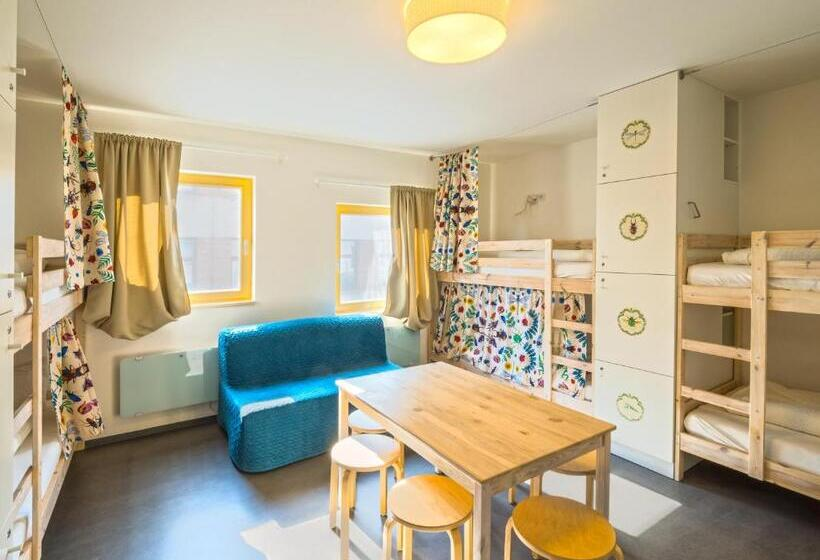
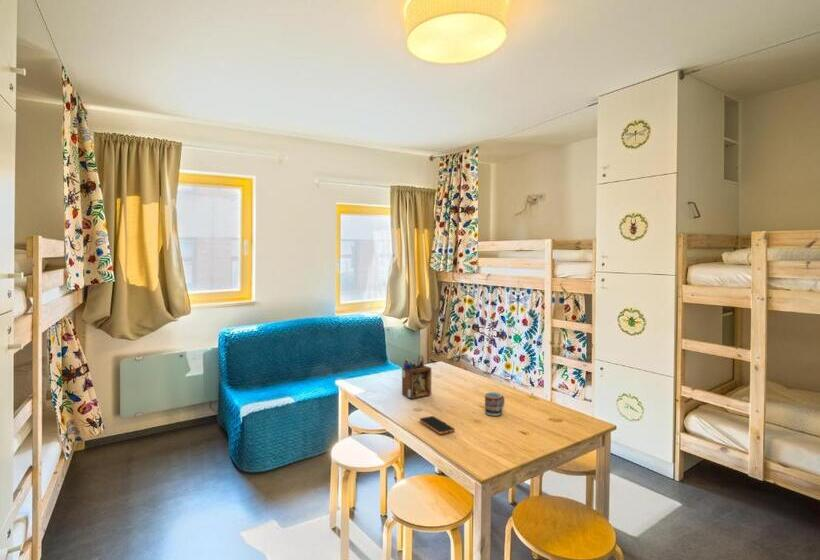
+ desk organizer [401,354,432,400]
+ smartphone [418,415,456,435]
+ cup [484,391,506,417]
